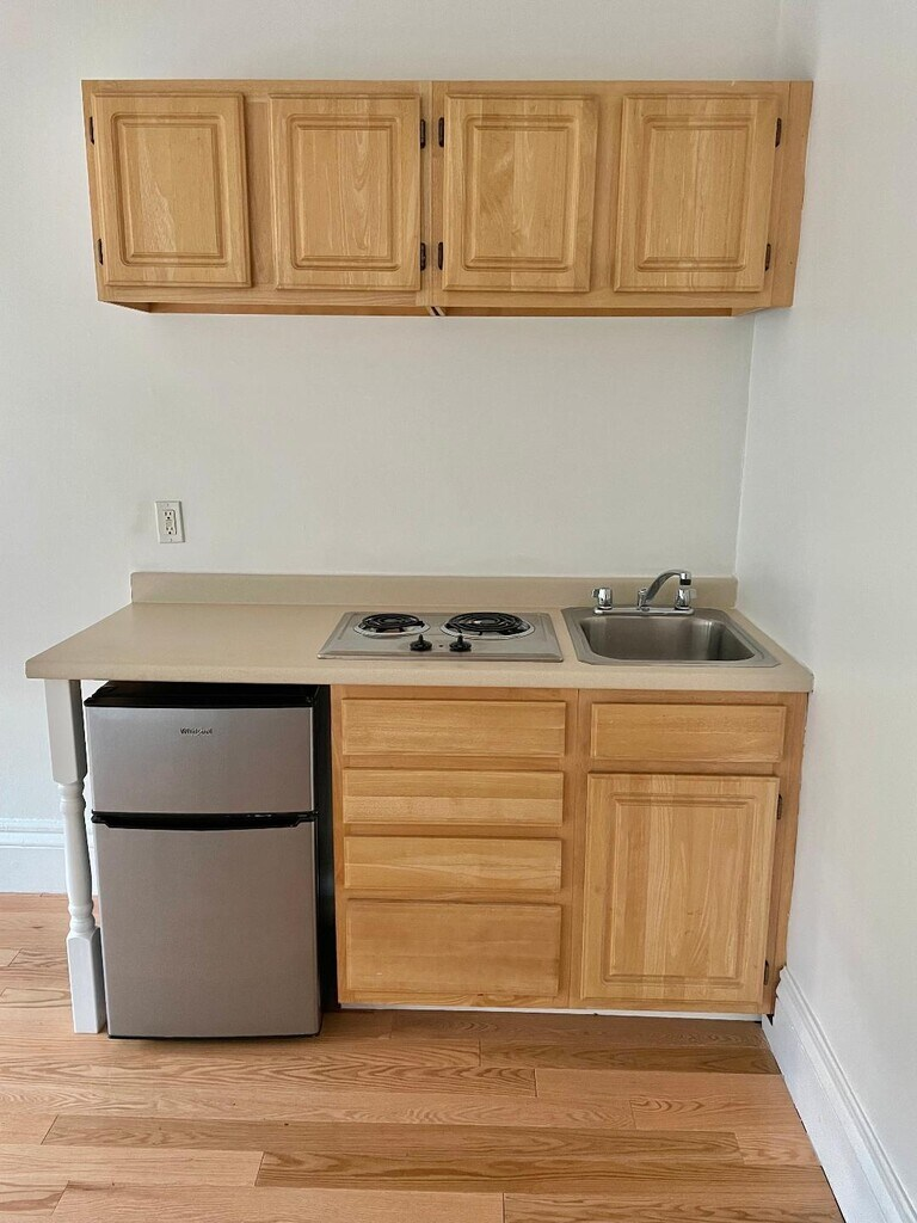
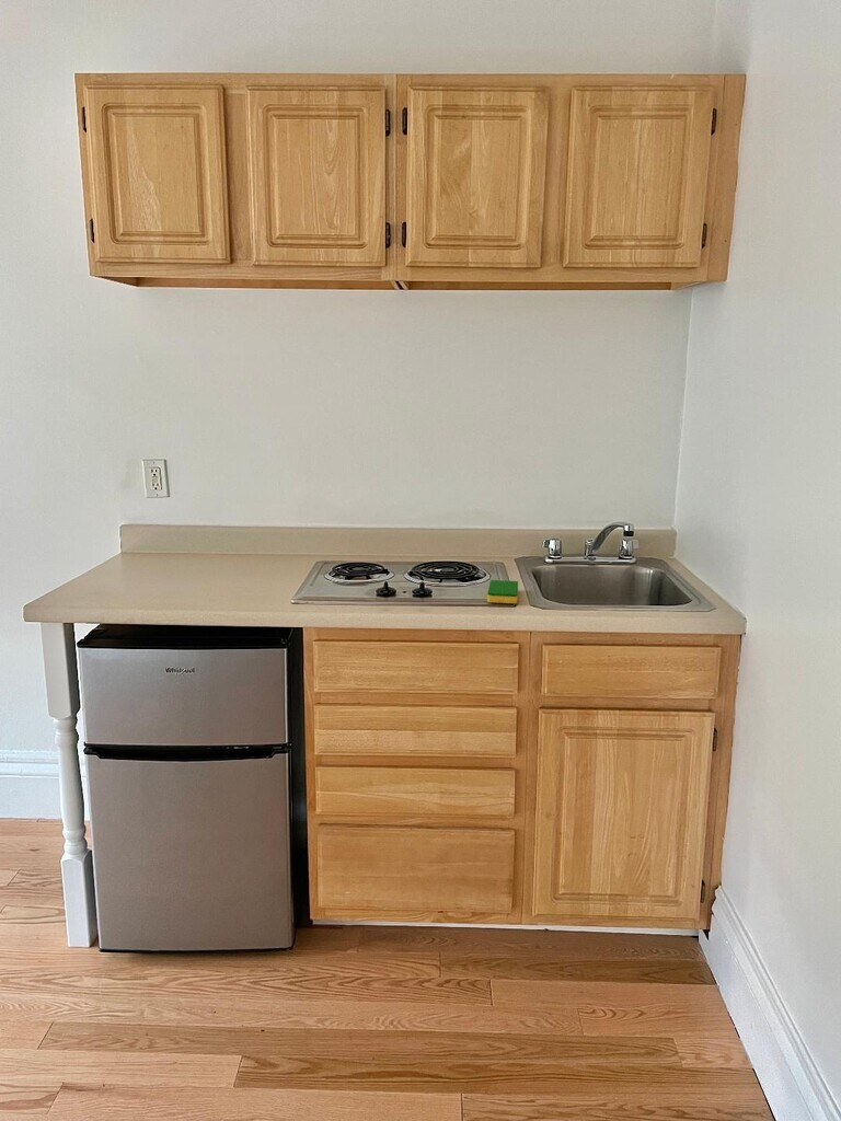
+ dish sponge [486,579,519,604]
